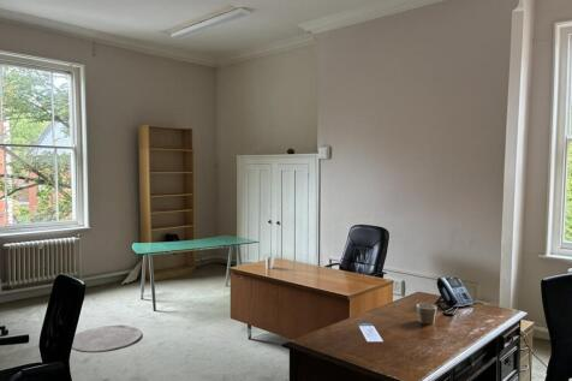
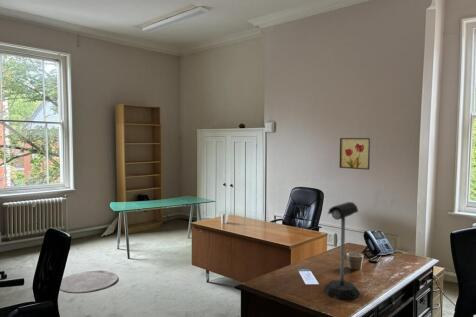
+ wall art [338,137,371,171]
+ mailbox [323,201,361,300]
